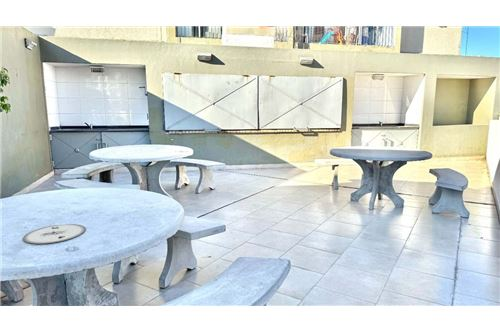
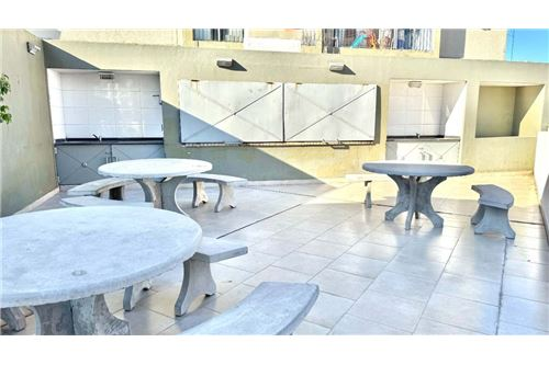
- plate [22,223,87,245]
